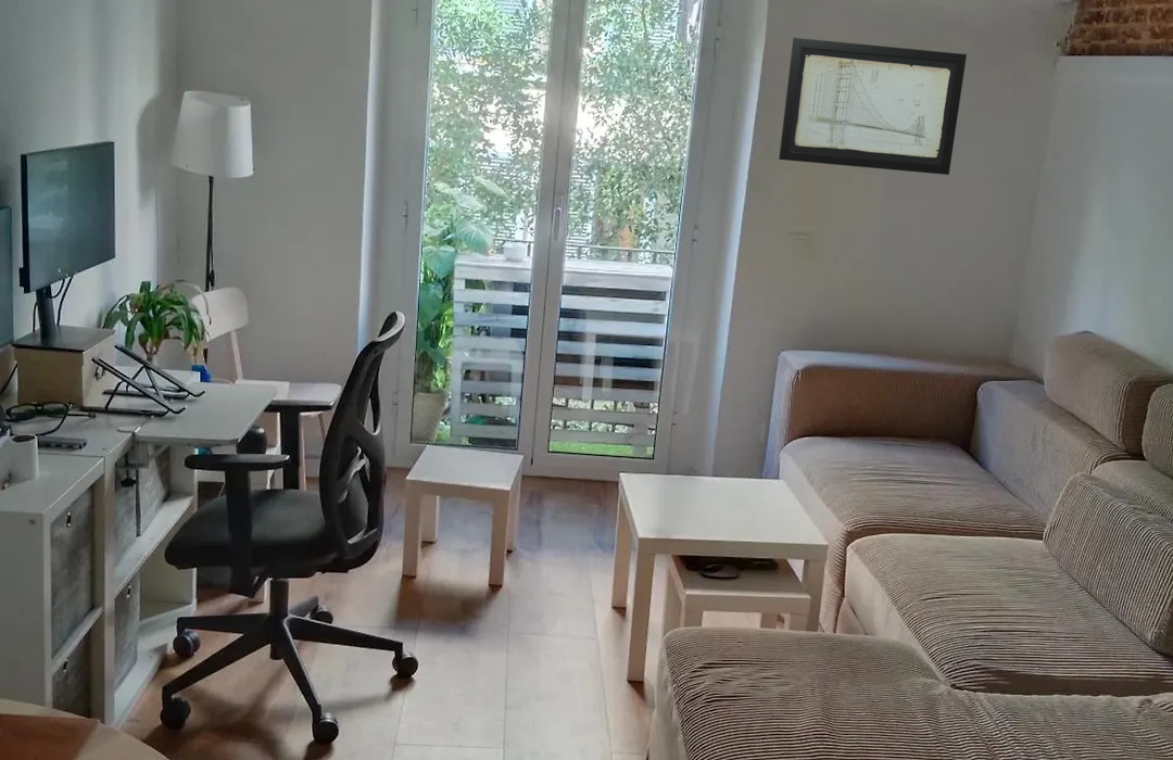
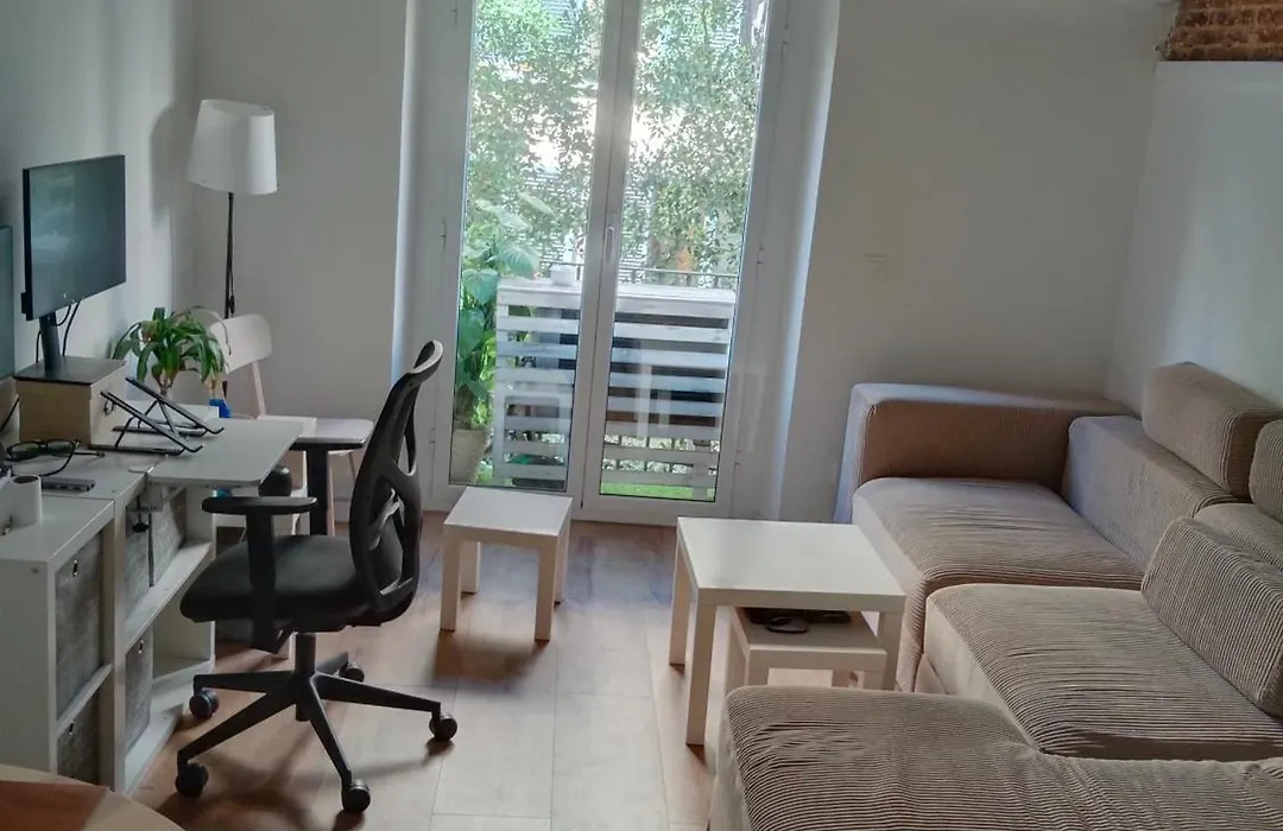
- wall art [778,37,968,176]
